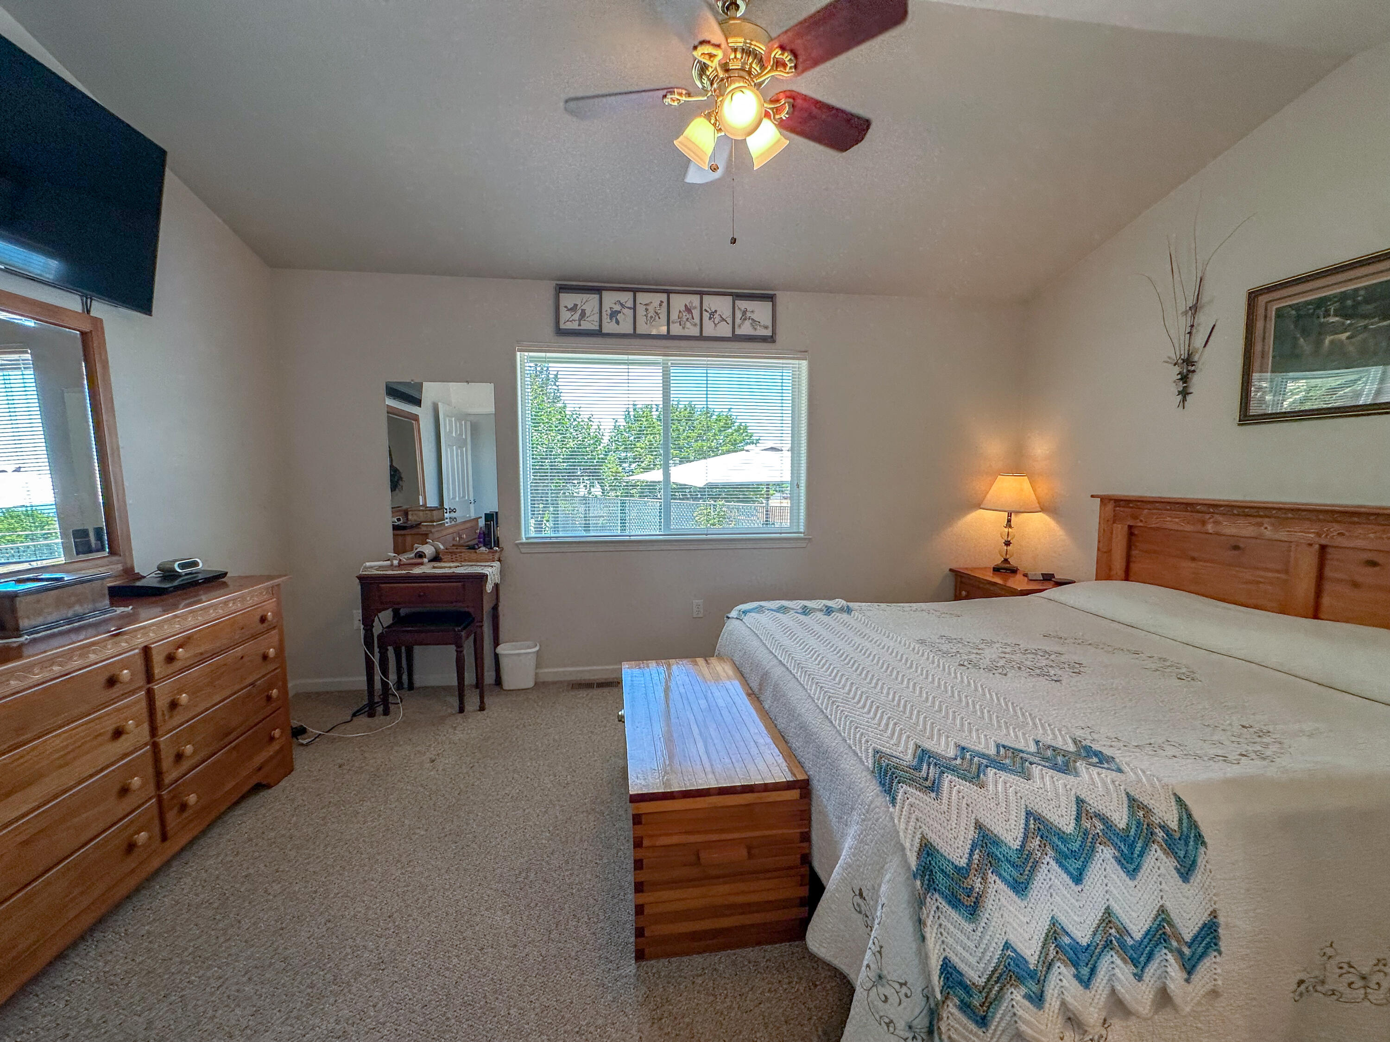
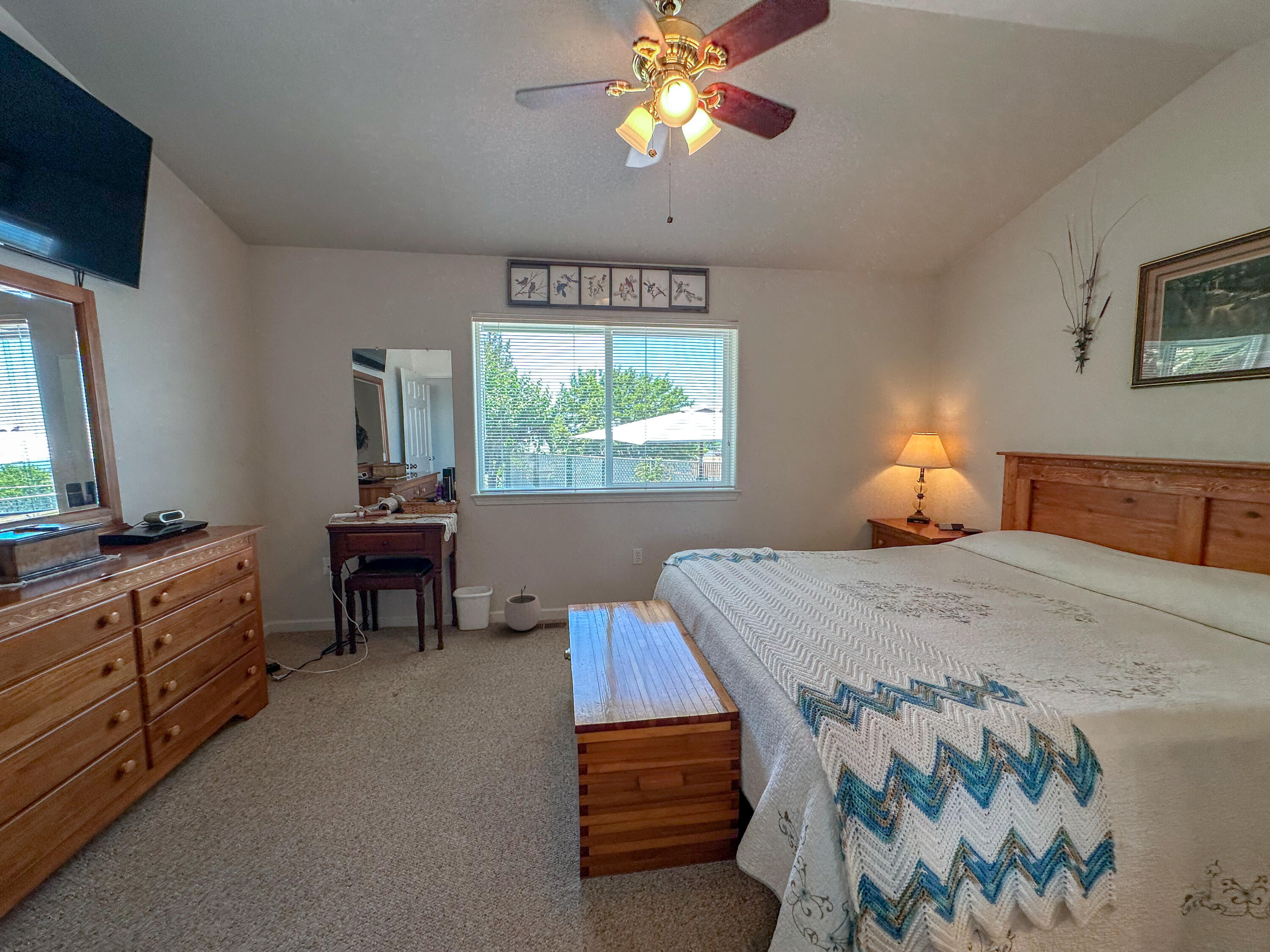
+ plant pot [504,585,541,631]
